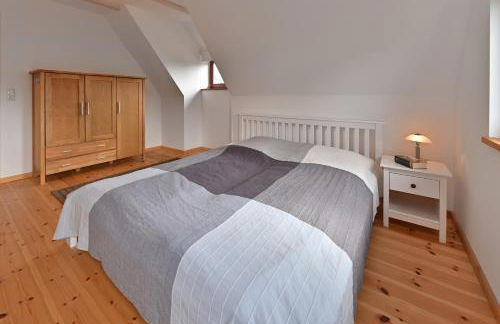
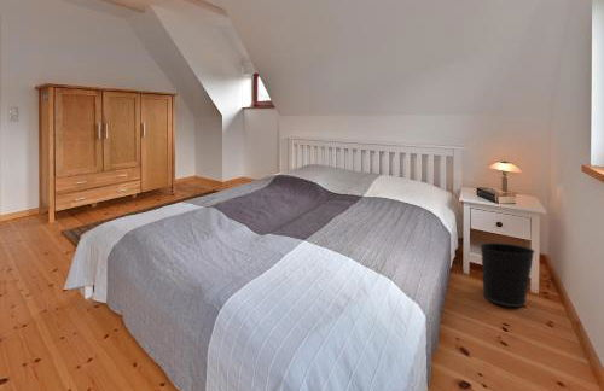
+ wastebasket [478,241,536,308]
